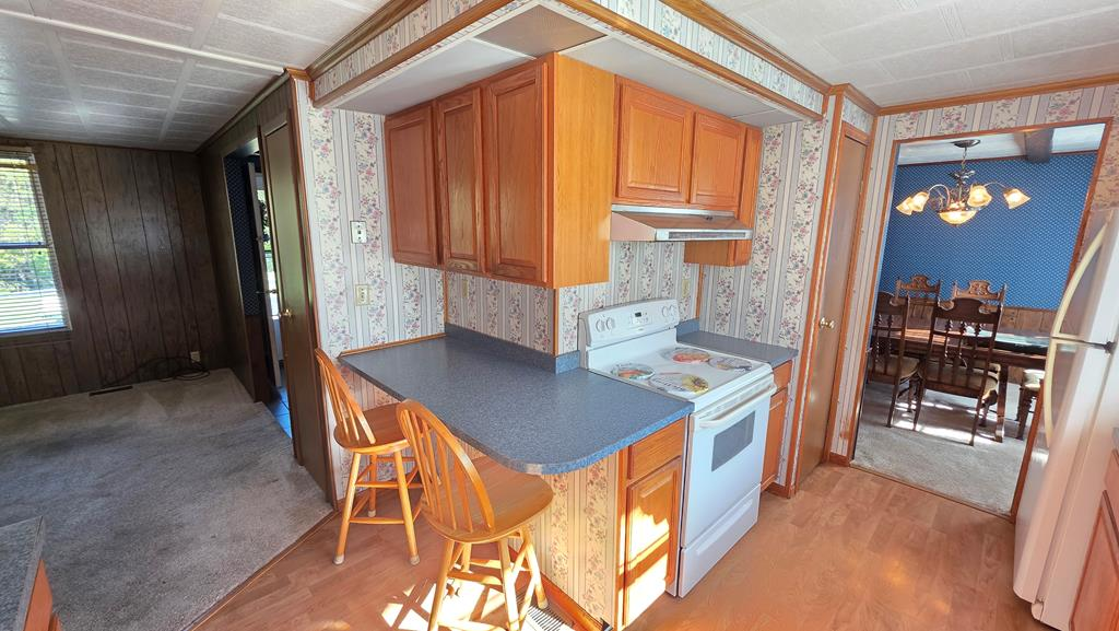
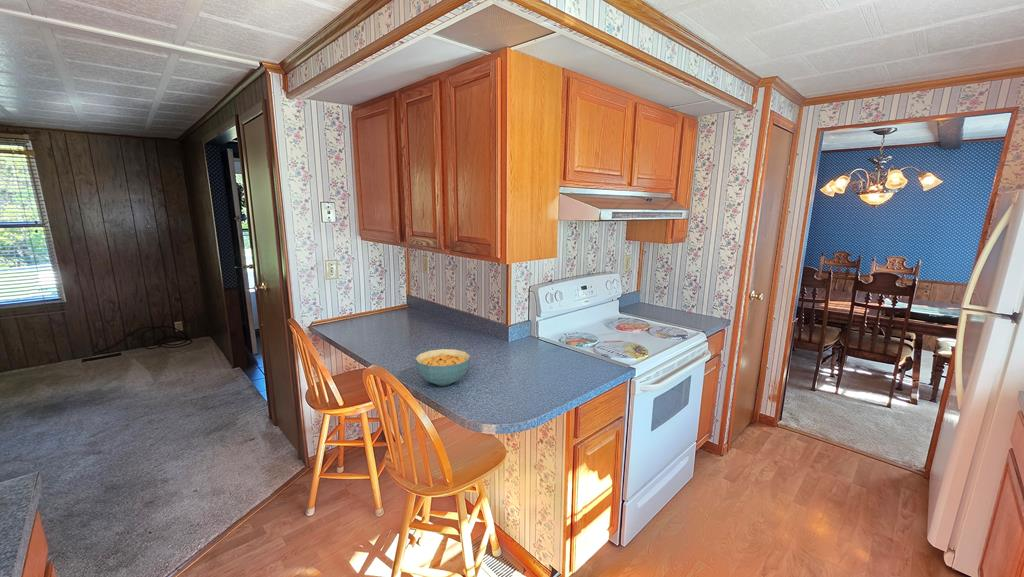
+ cereal bowl [414,348,471,387]
